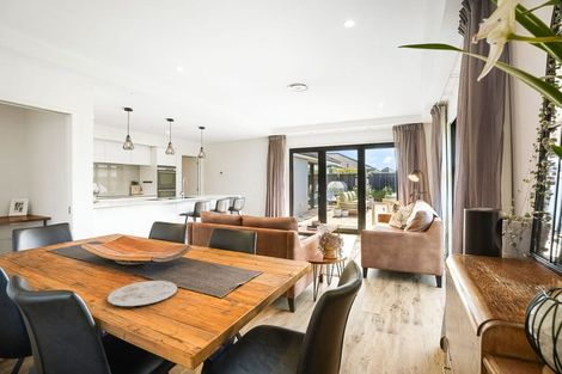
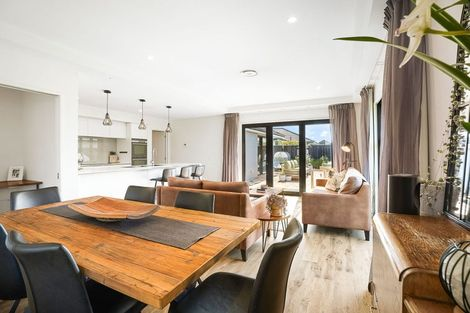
- plate [106,280,178,307]
